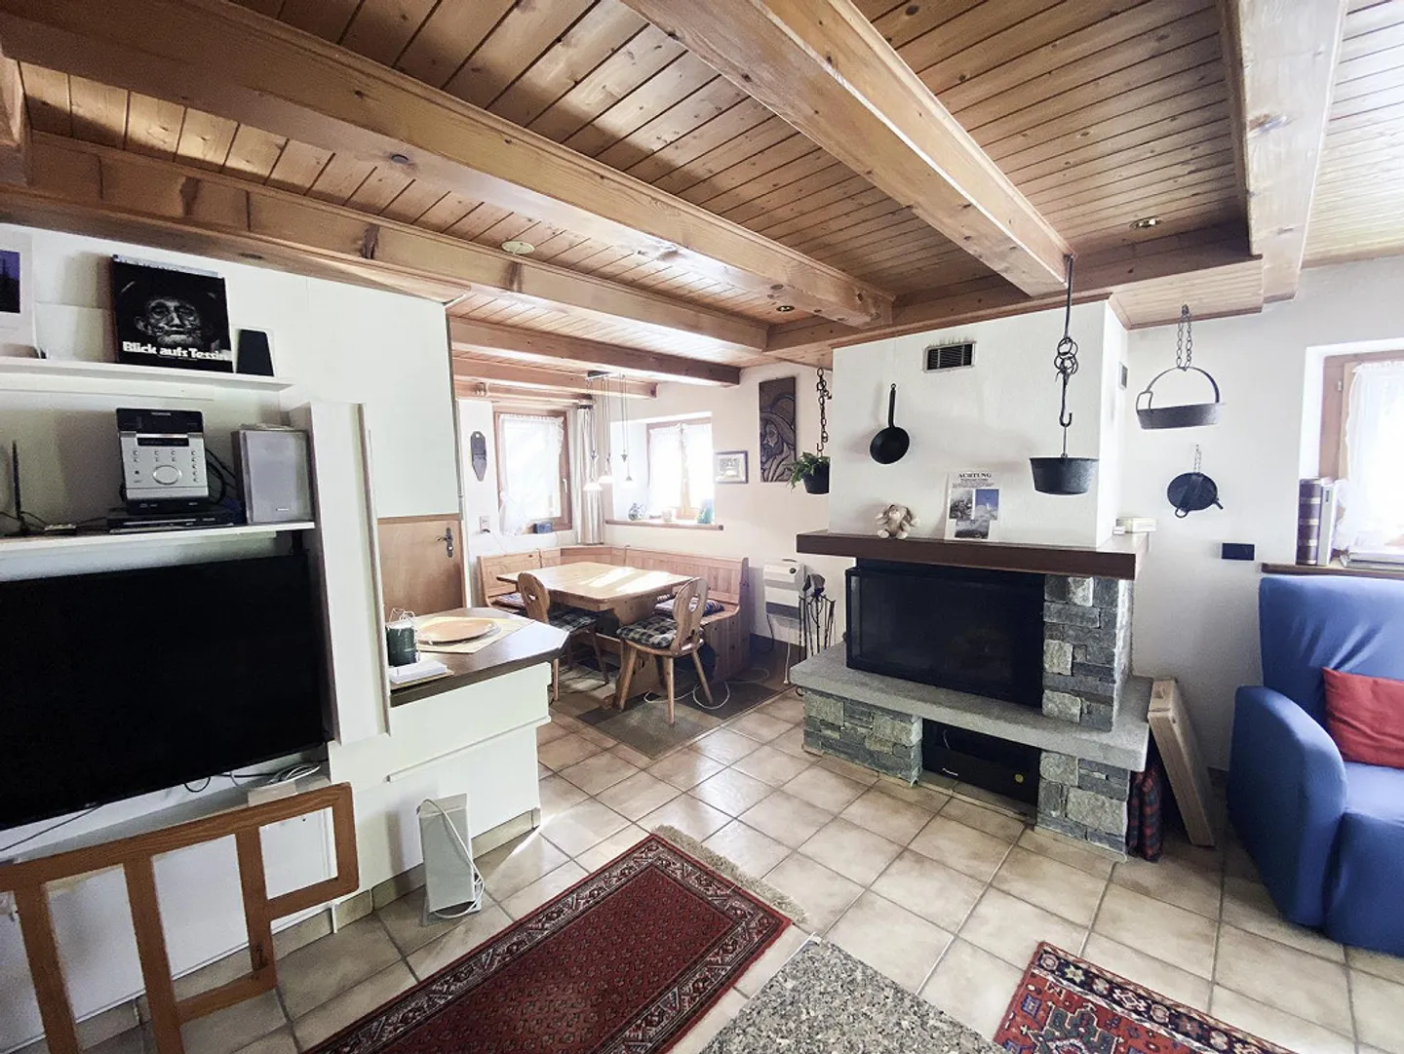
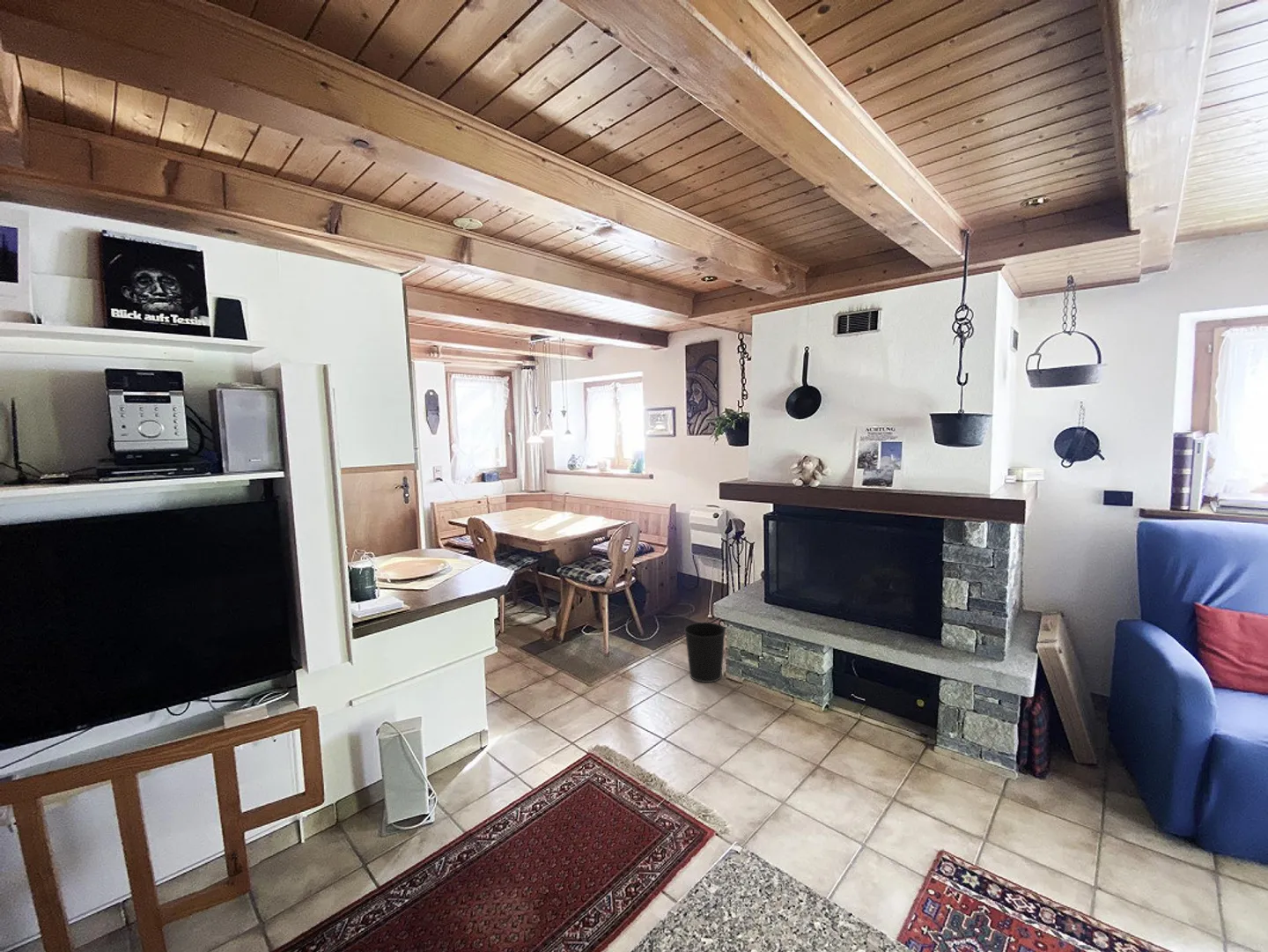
+ wastebasket [683,621,726,683]
